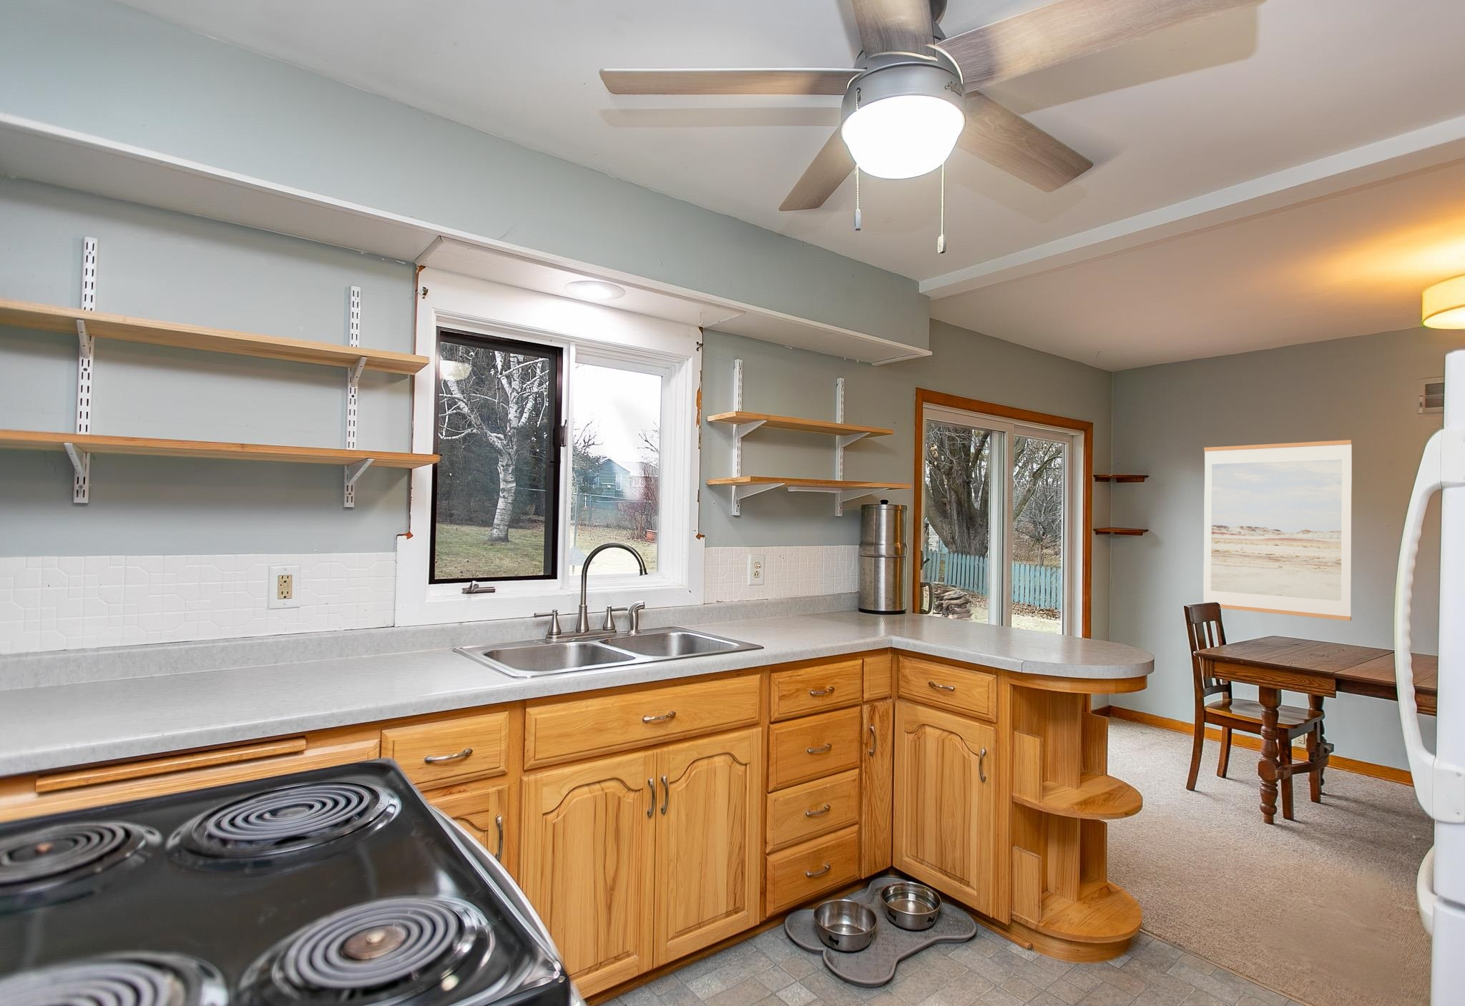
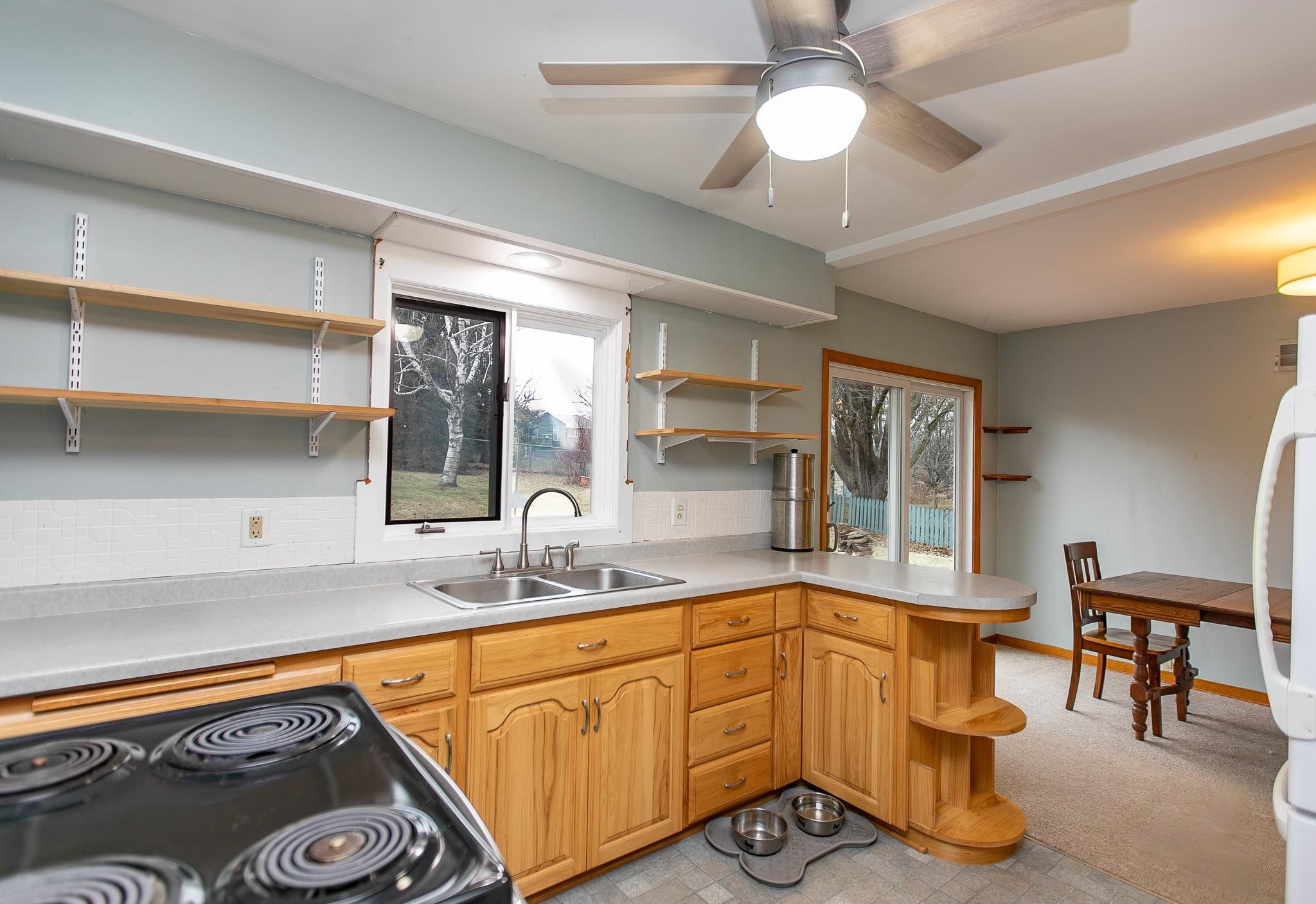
- wall art [1202,438,1353,621]
